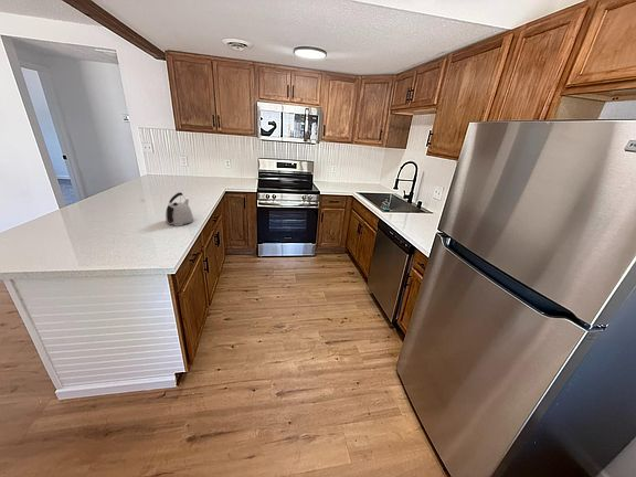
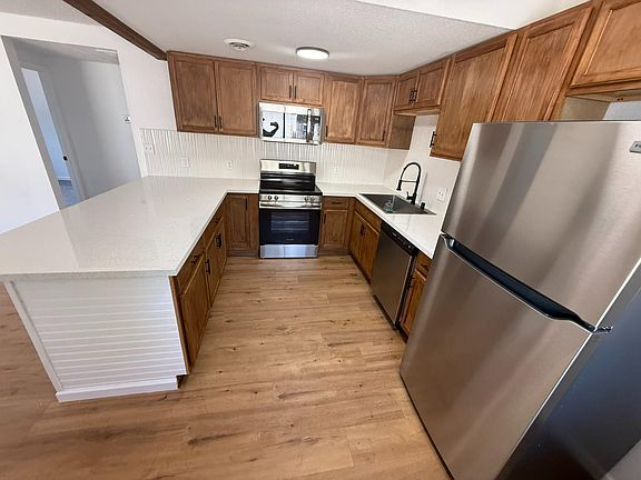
- kettle [165,191,194,226]
